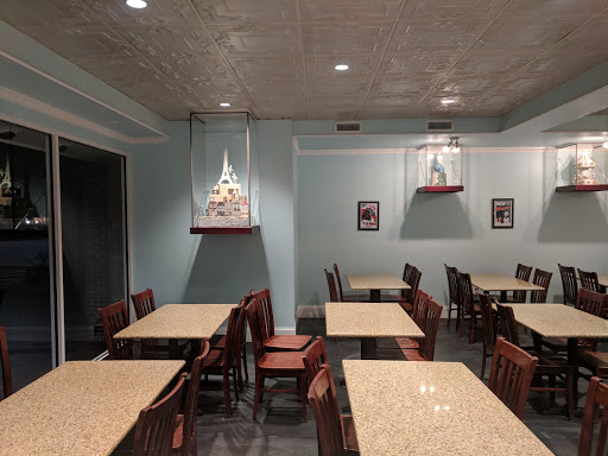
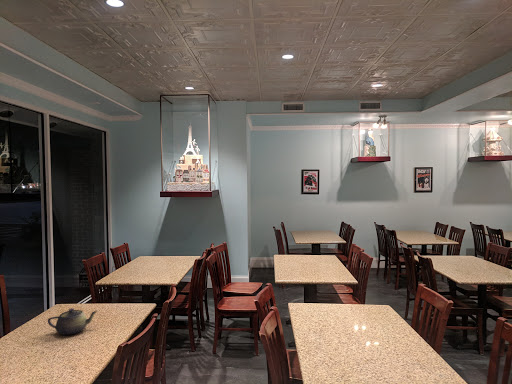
+ teapot [47,307,99,336]
